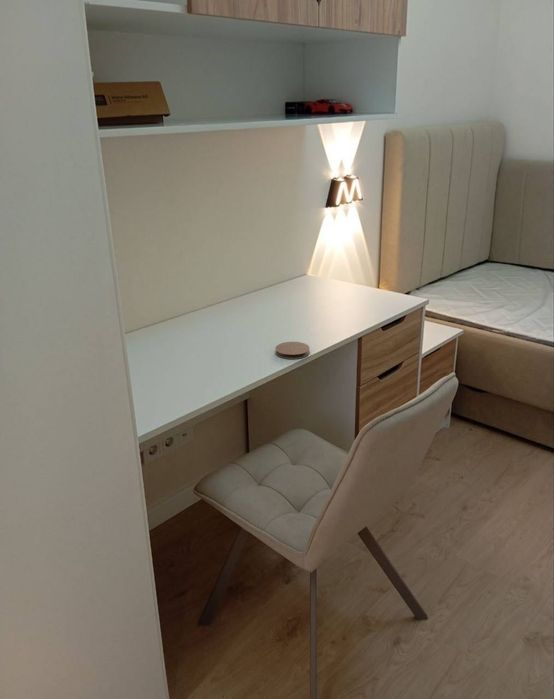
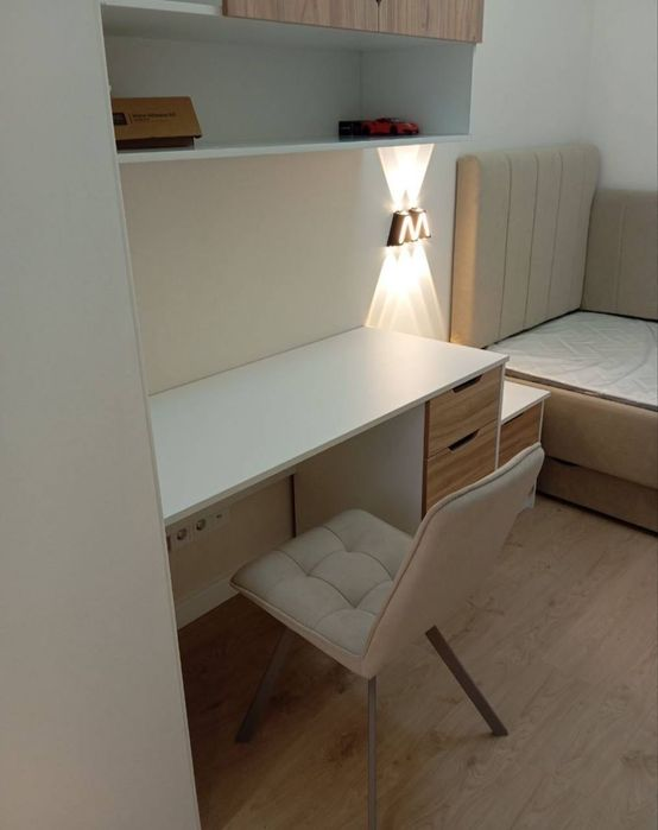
- coaster [274,341,311,360]
